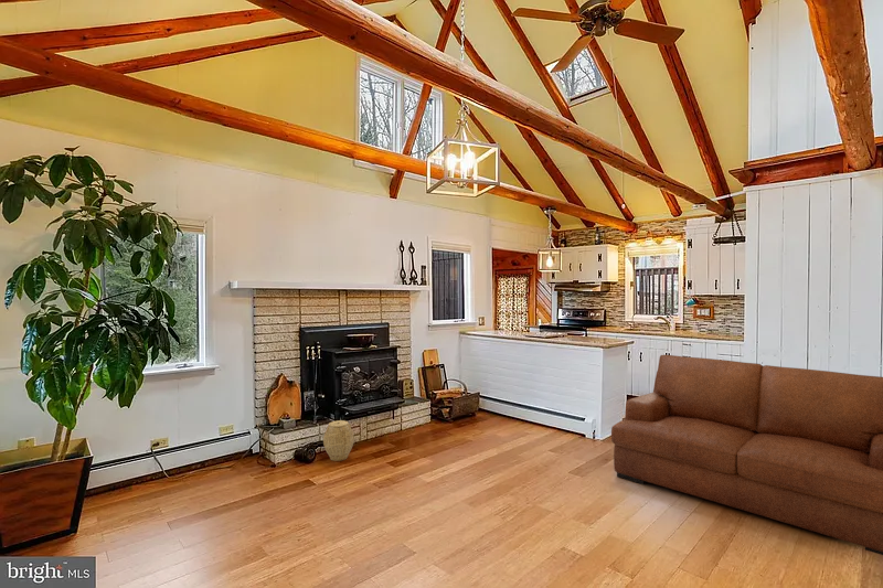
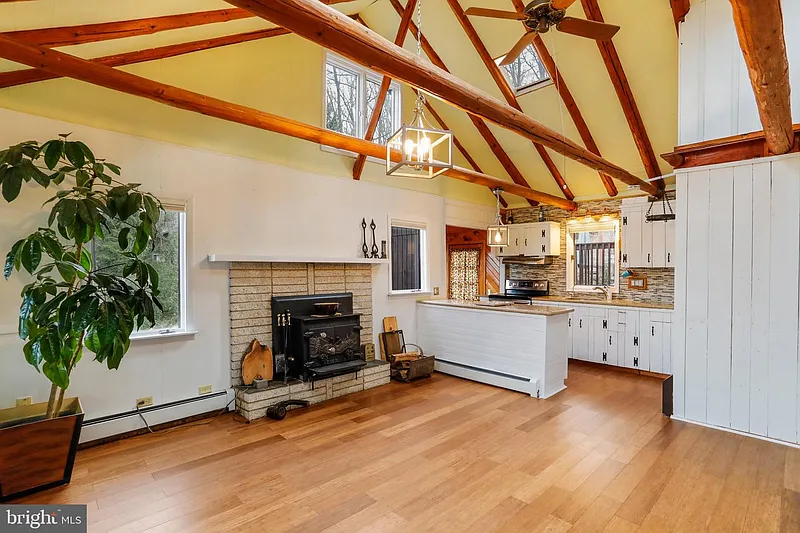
- sofa [610,354,883,556]
- woven basket [322,419,355,462]
